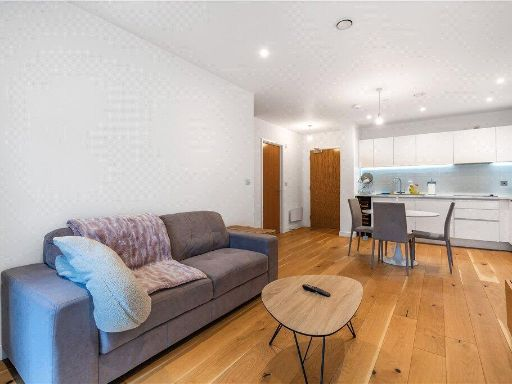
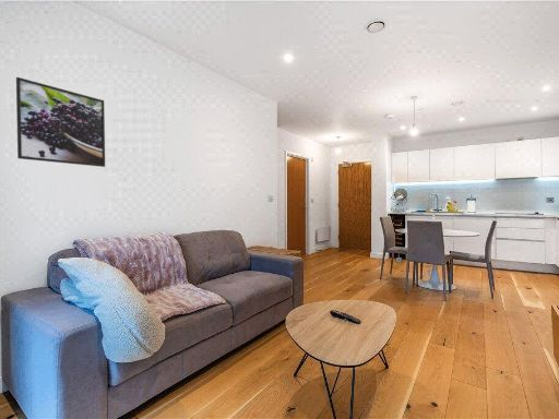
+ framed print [15,76,106,168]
